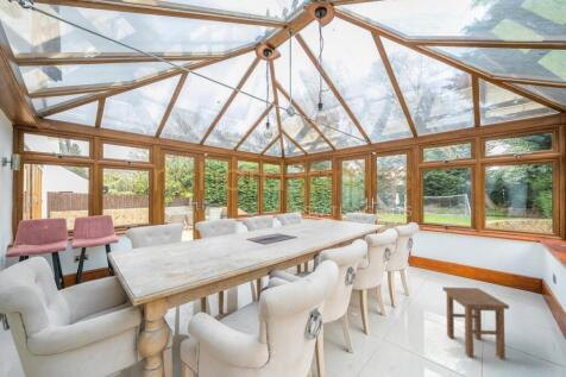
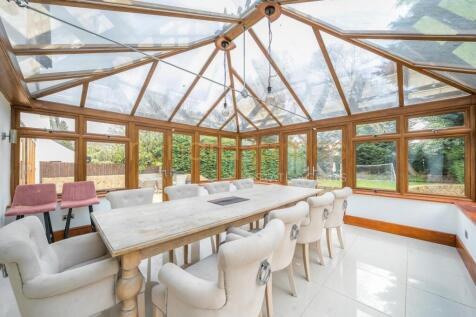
- stool [441,285,510,360]
